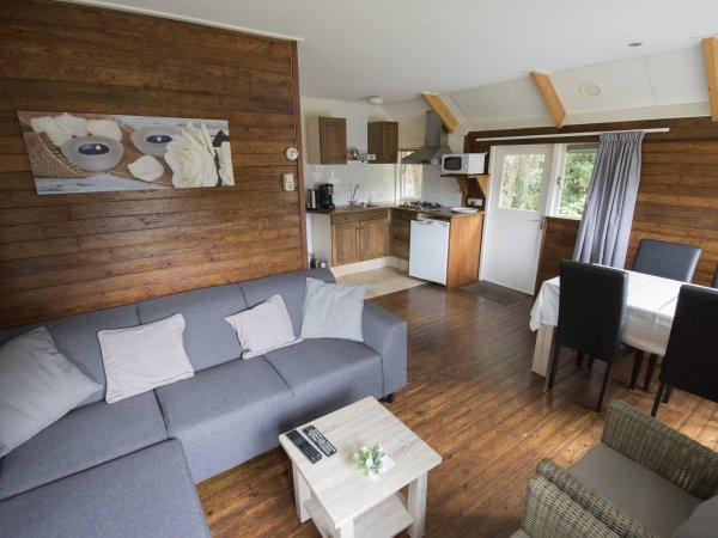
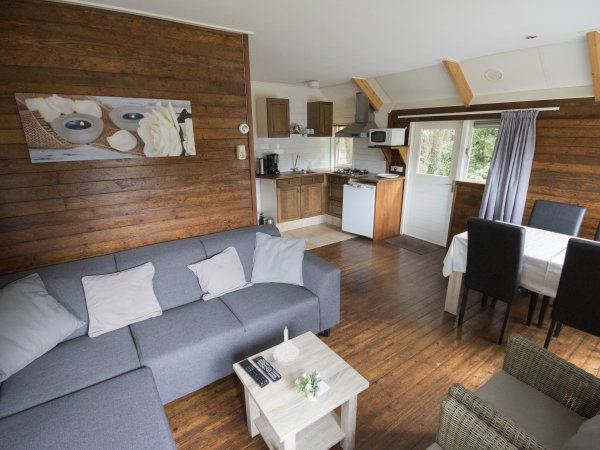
+ candle holder [273,326,300,362]
